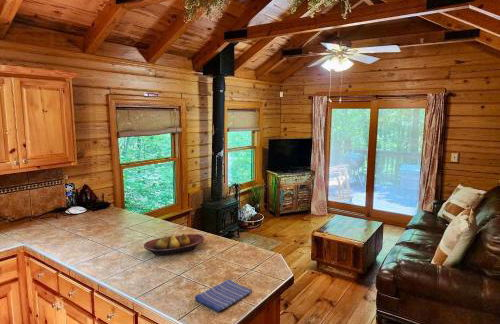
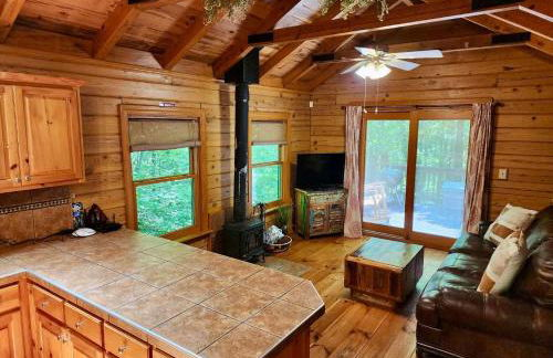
- fruit bowl [143,233,205,257]
- dish towel [194,278,253,313]
